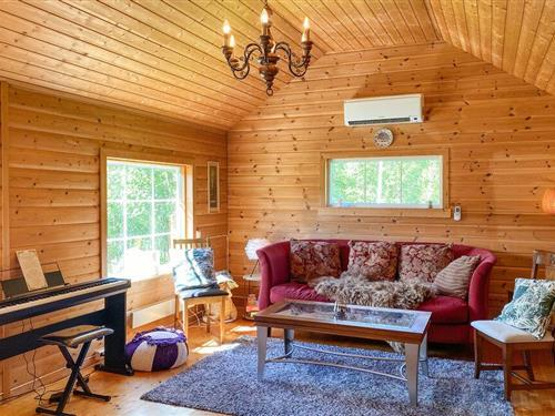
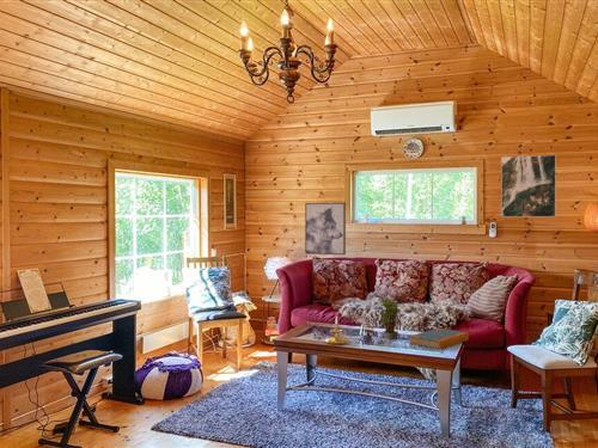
+ book [409,327,470,350]
+ wall art [304,202,347,256]
+ candle holder [323,315,349,345]
+ potted plant [374,294,402,339]
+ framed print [500,154,557,219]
